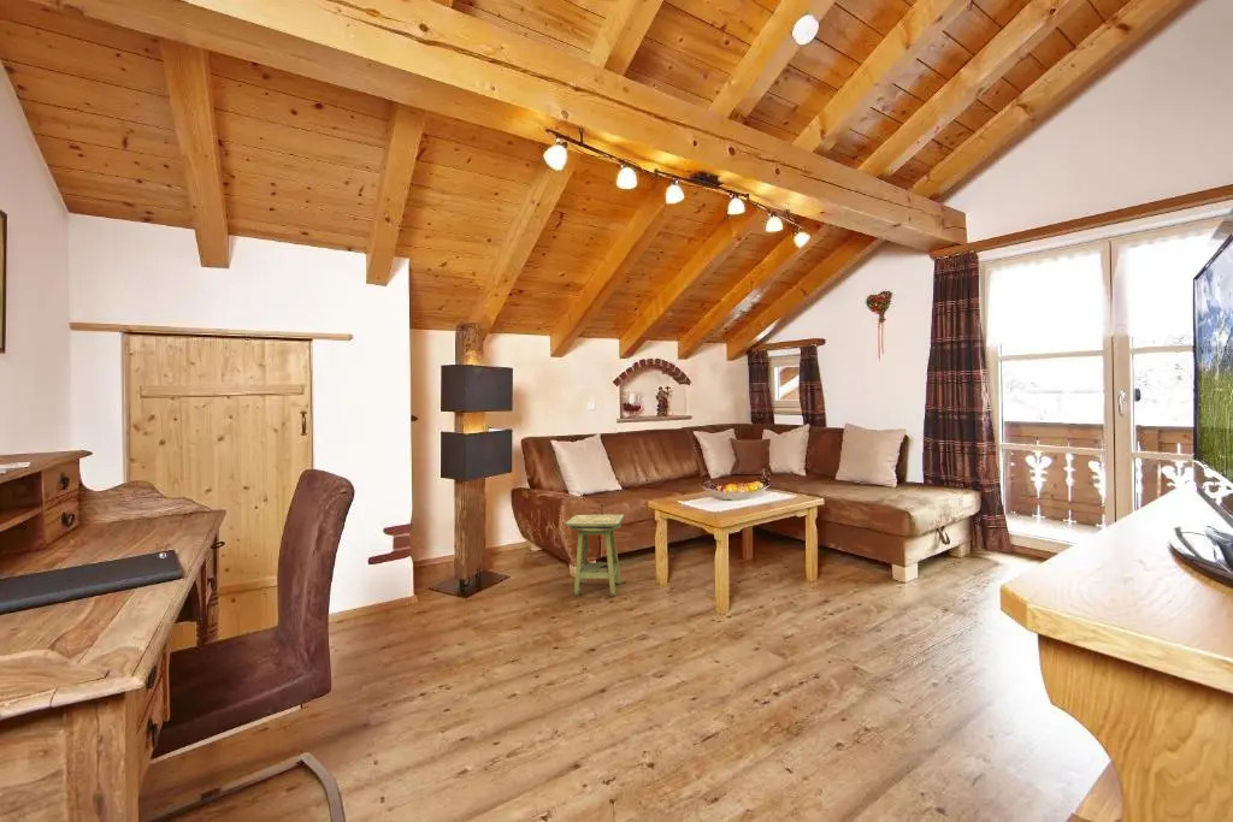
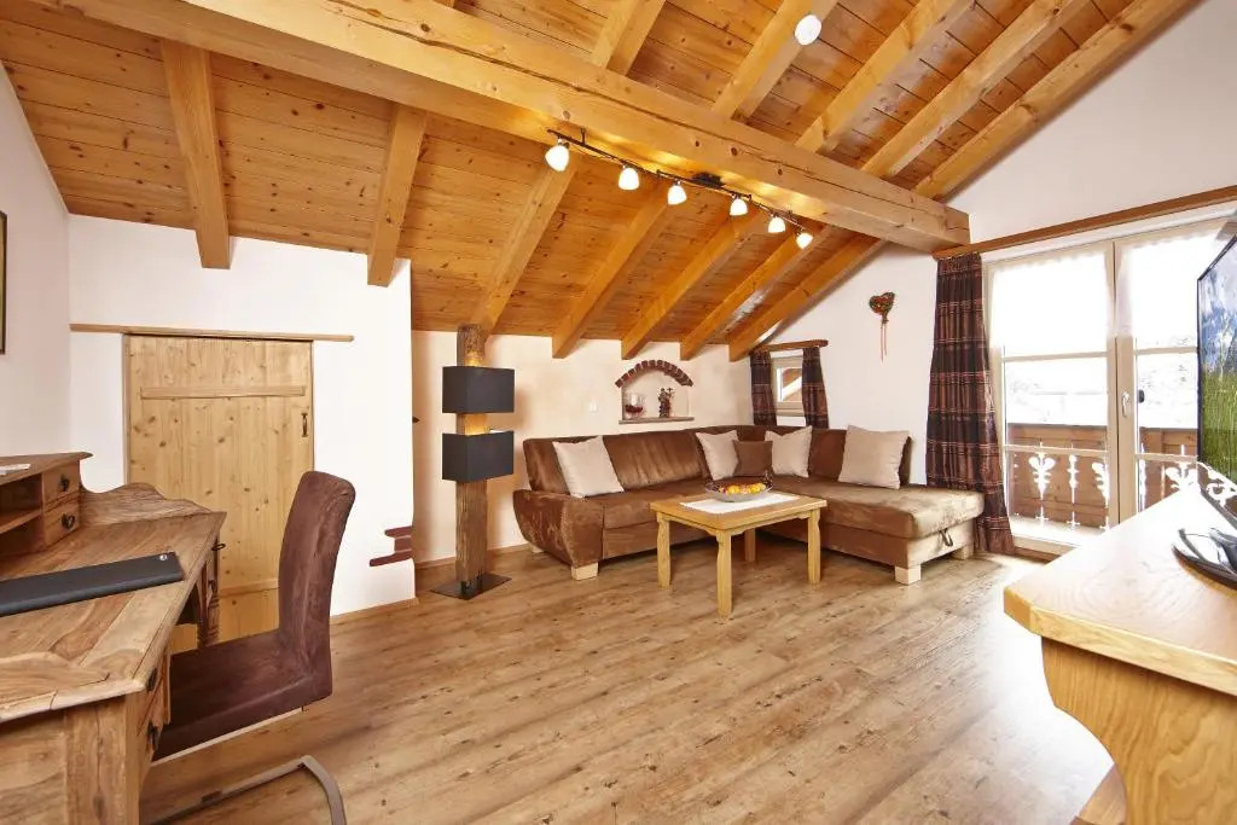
- side table [565,513,626,597]
